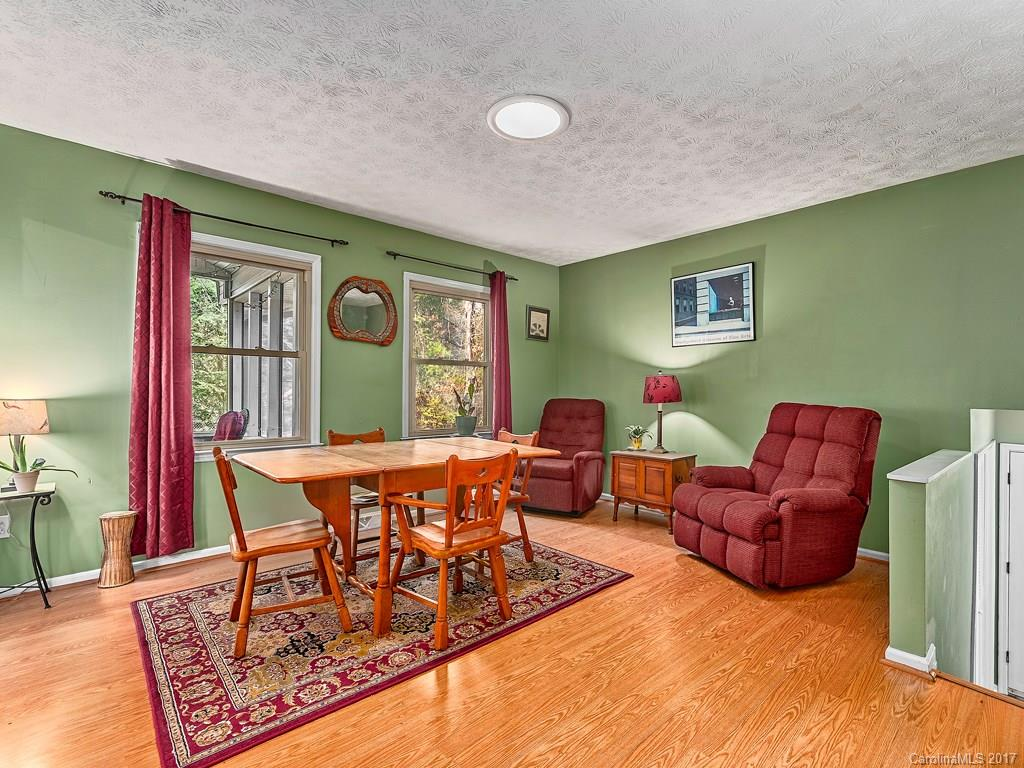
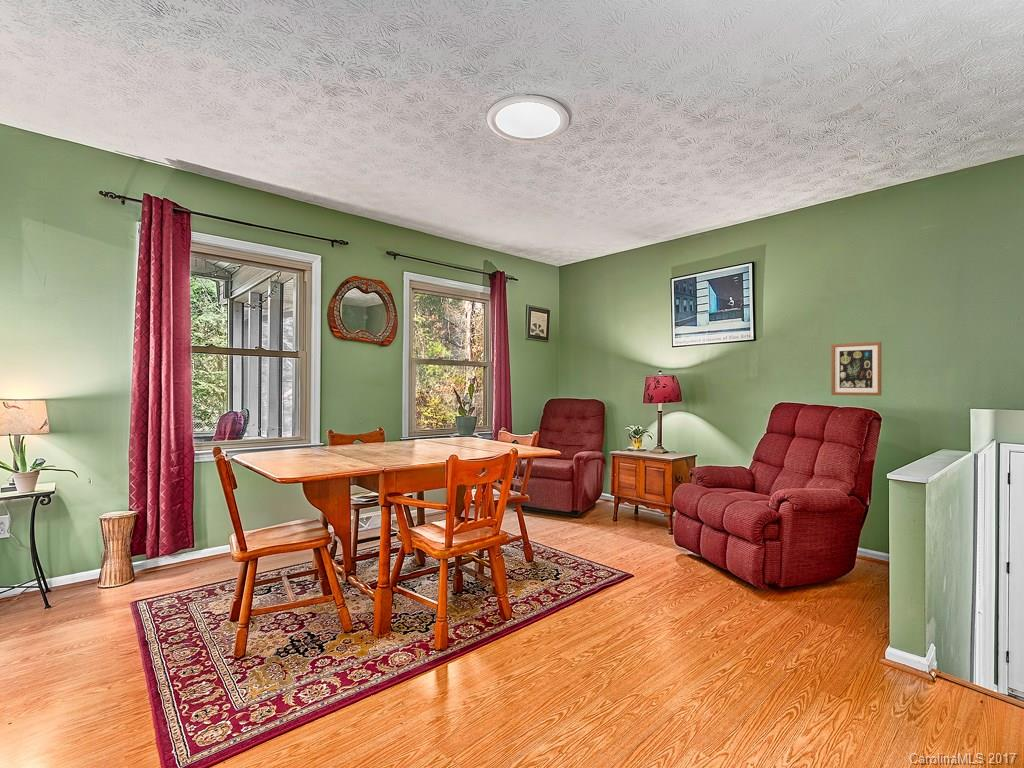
+ wall art [830,341,882,397]
